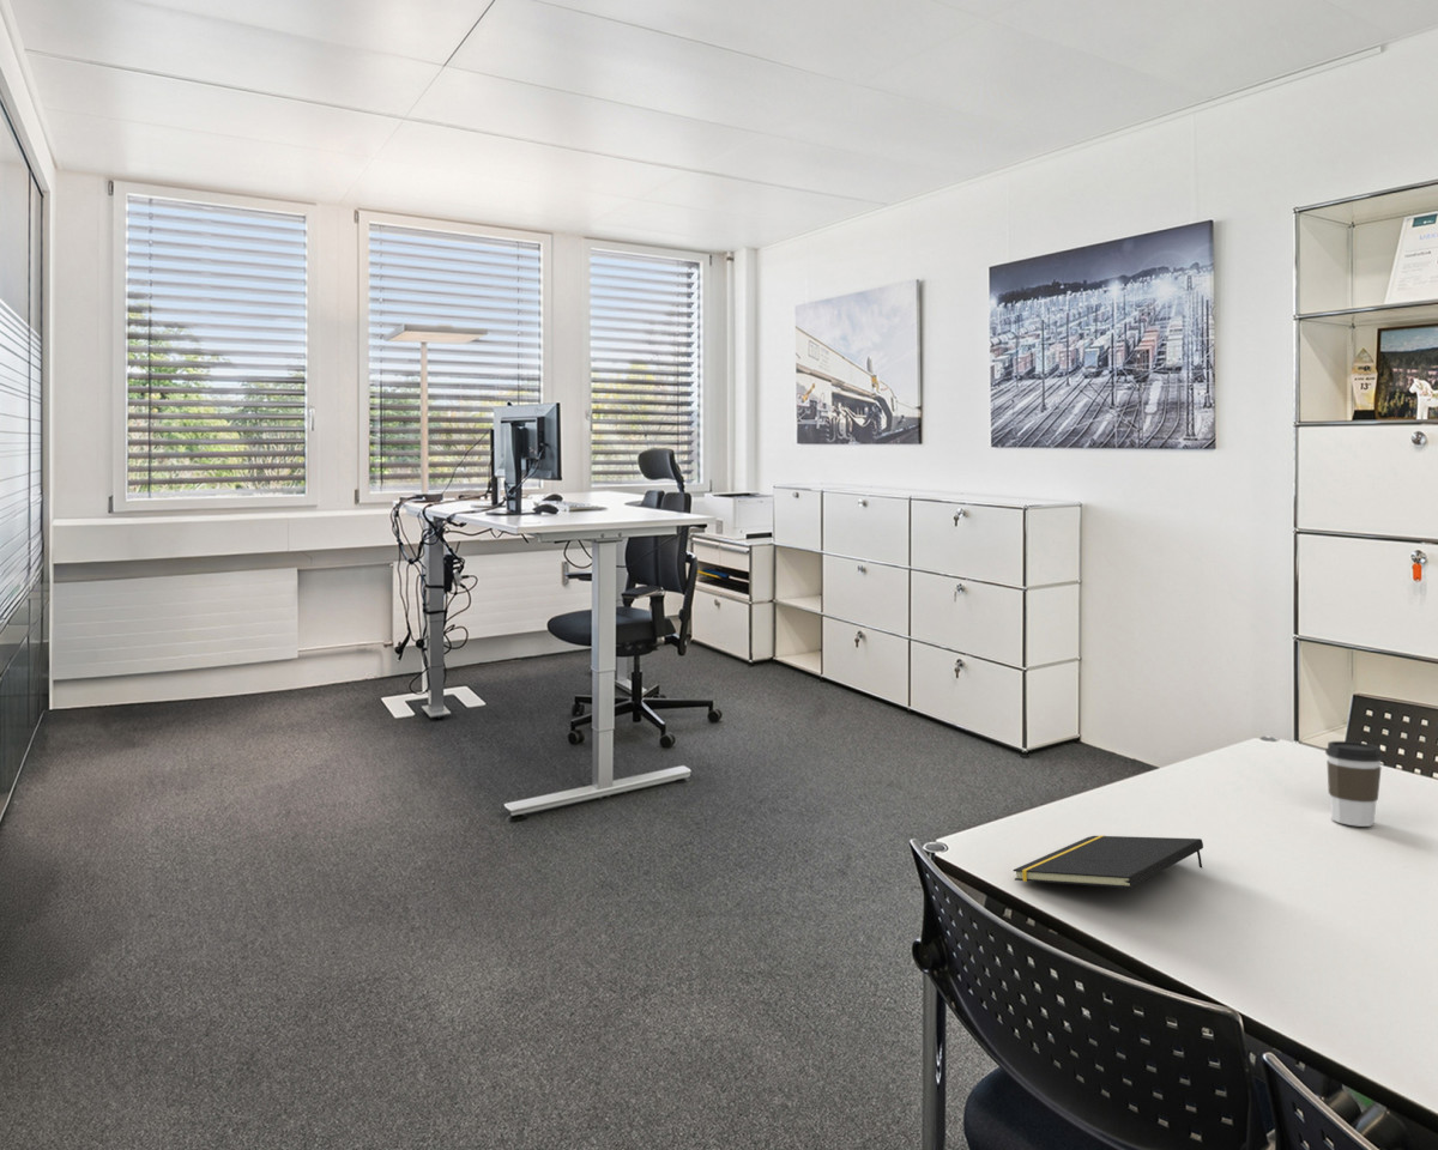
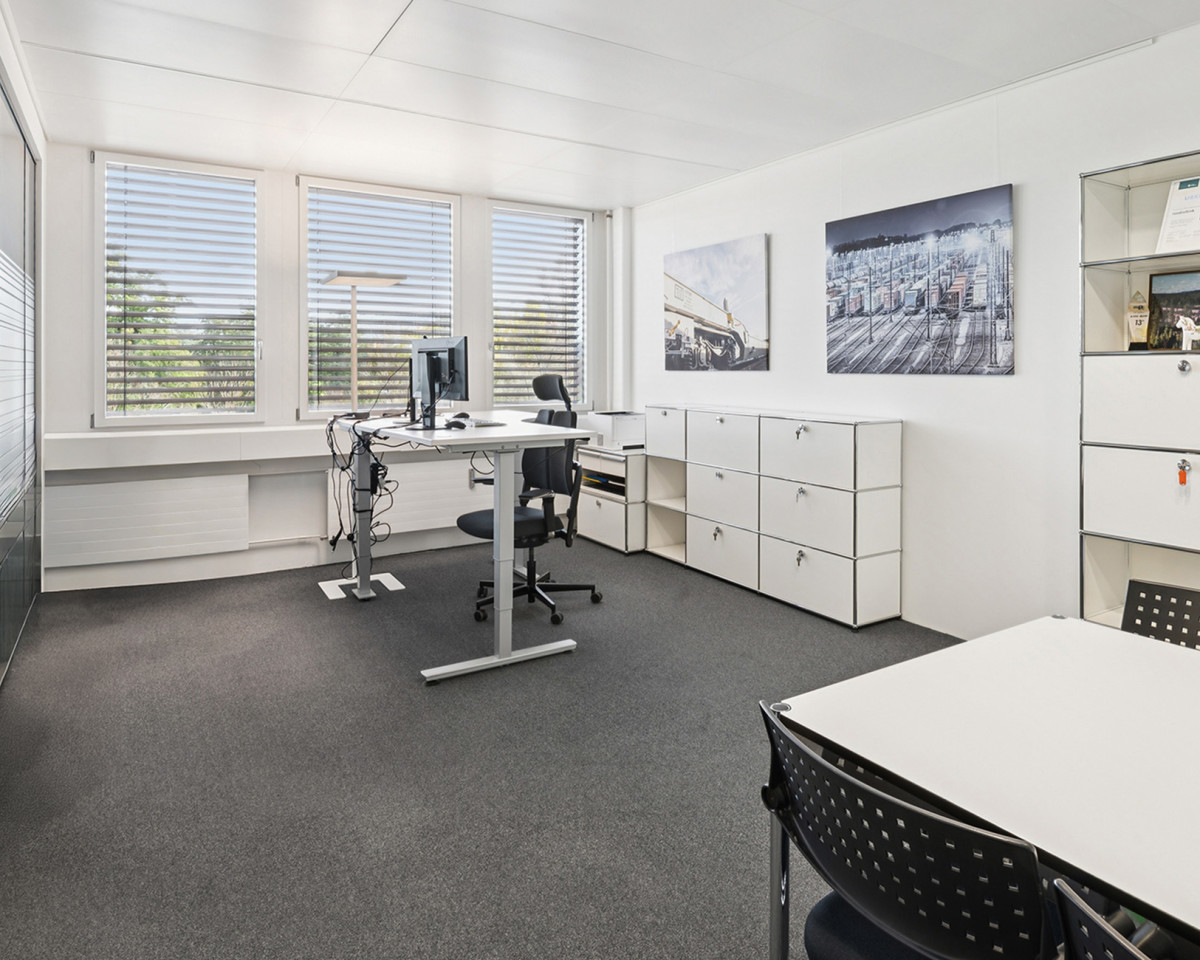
- coffee cup [1324,740,1384,828]
- notepad [1013,835,1204,889]
